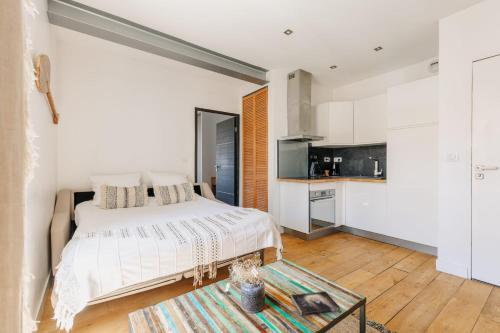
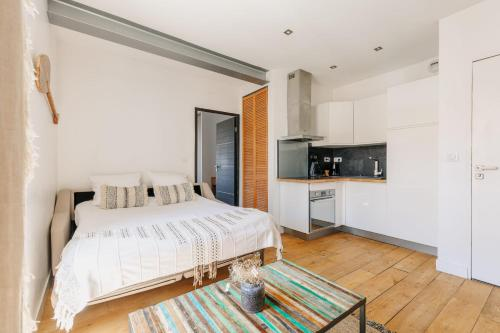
- book [290,291,341,316]
